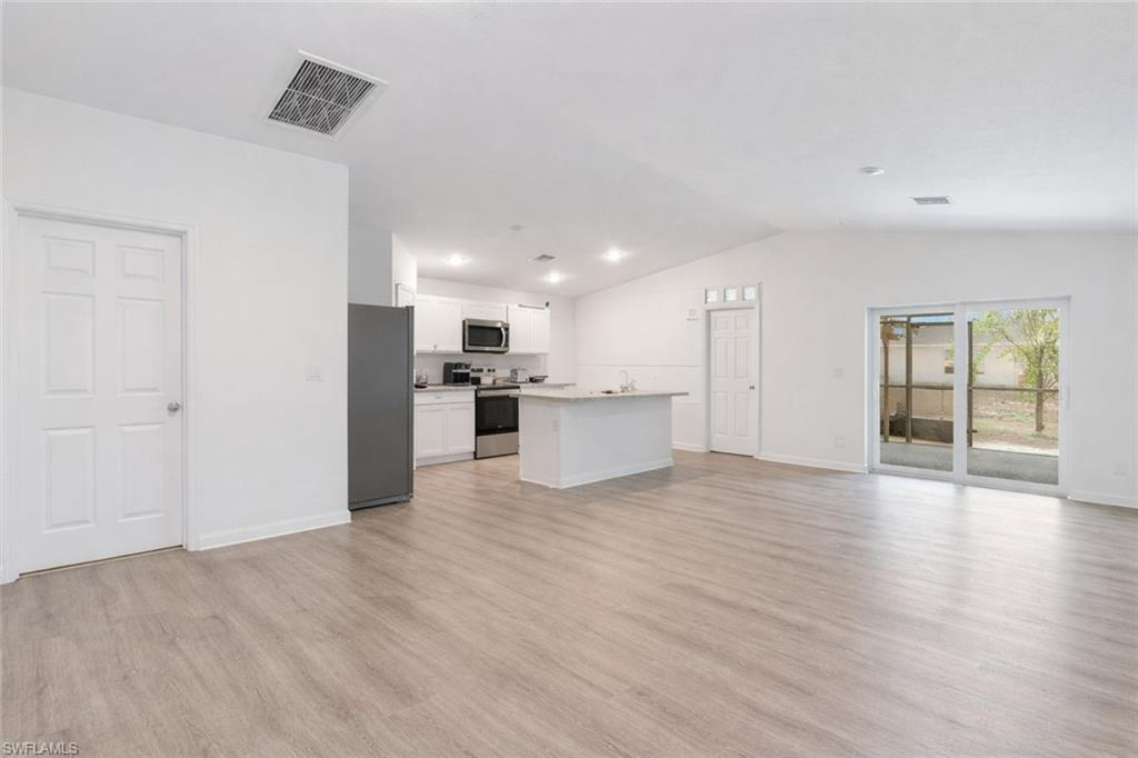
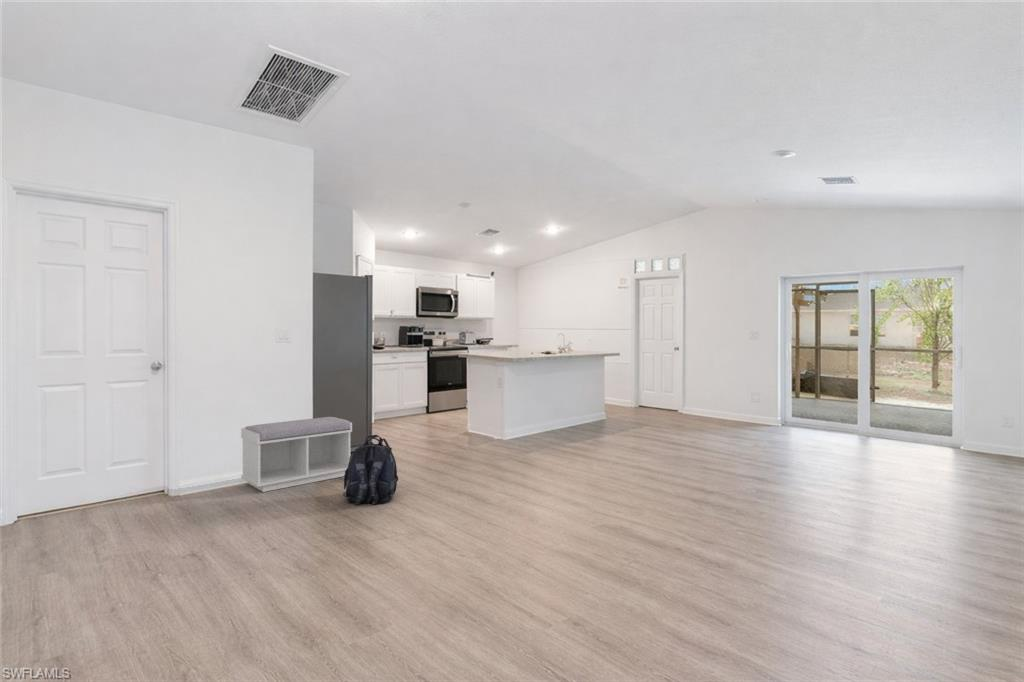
+ bench [240,416,353,493]
+ backpack [342,434,399,506]
